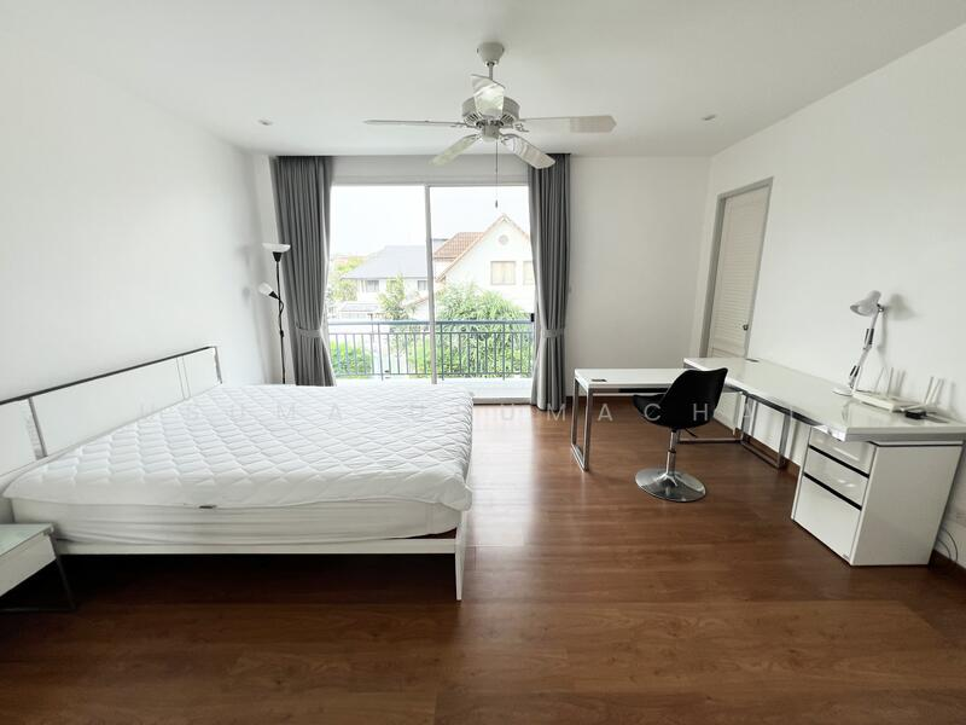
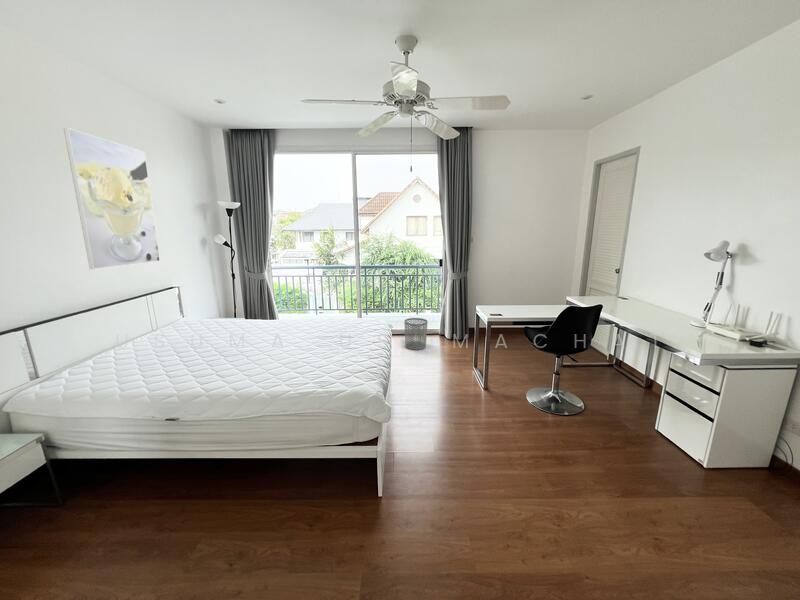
+ waste bin [404,317,429,351]
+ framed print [63,127,161,270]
